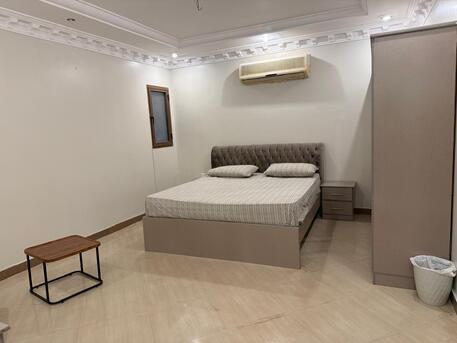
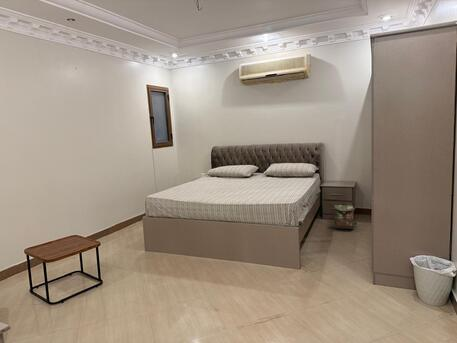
+ backpack [333,203,358,230]
